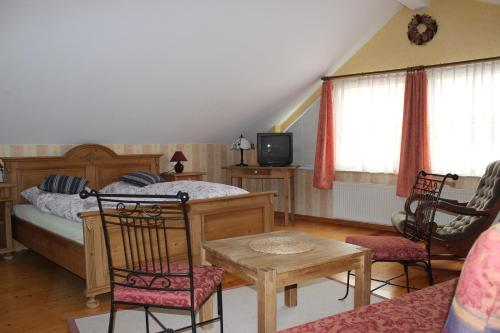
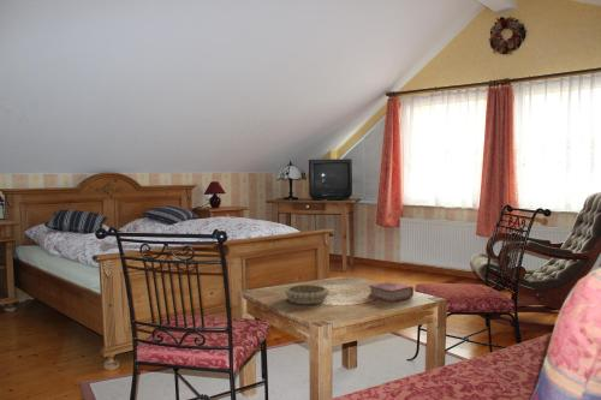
+ decorative bowl [284,283,331,305]
+ book [368,280,415,303]
